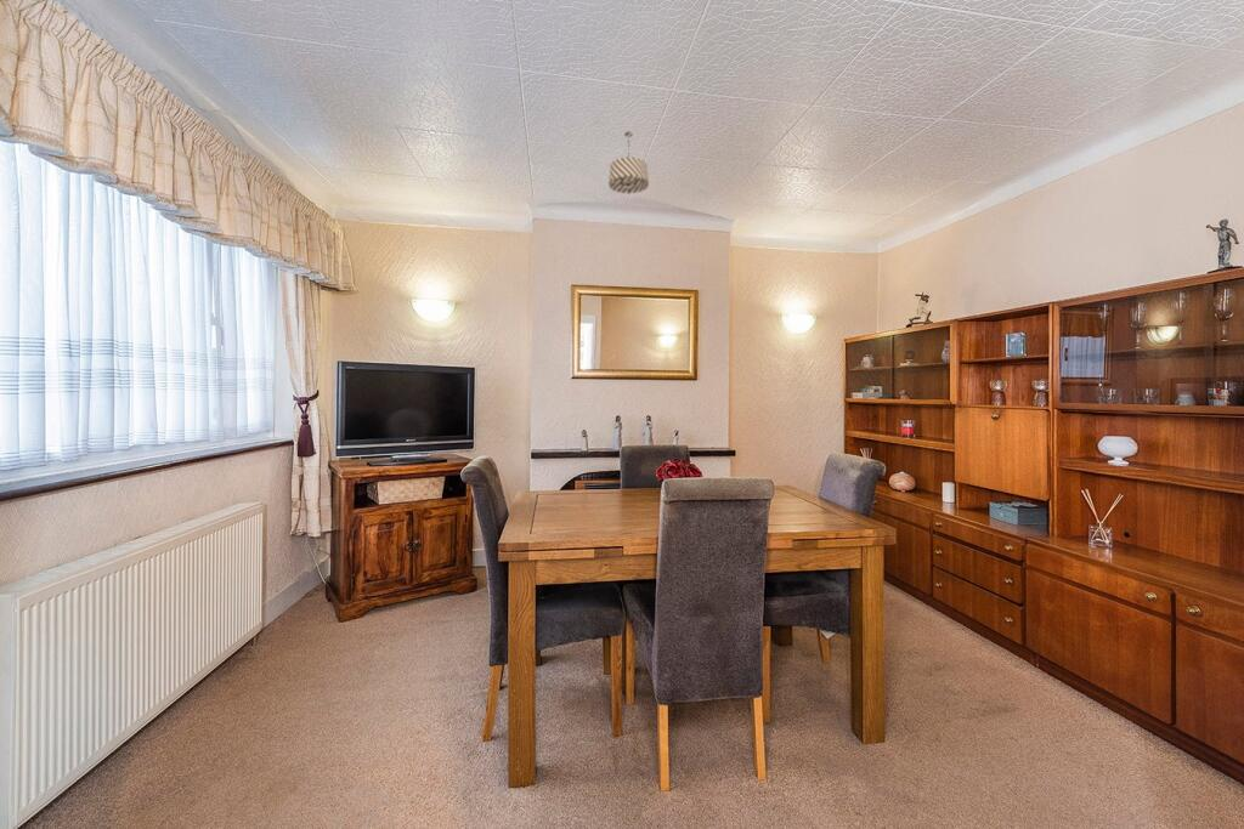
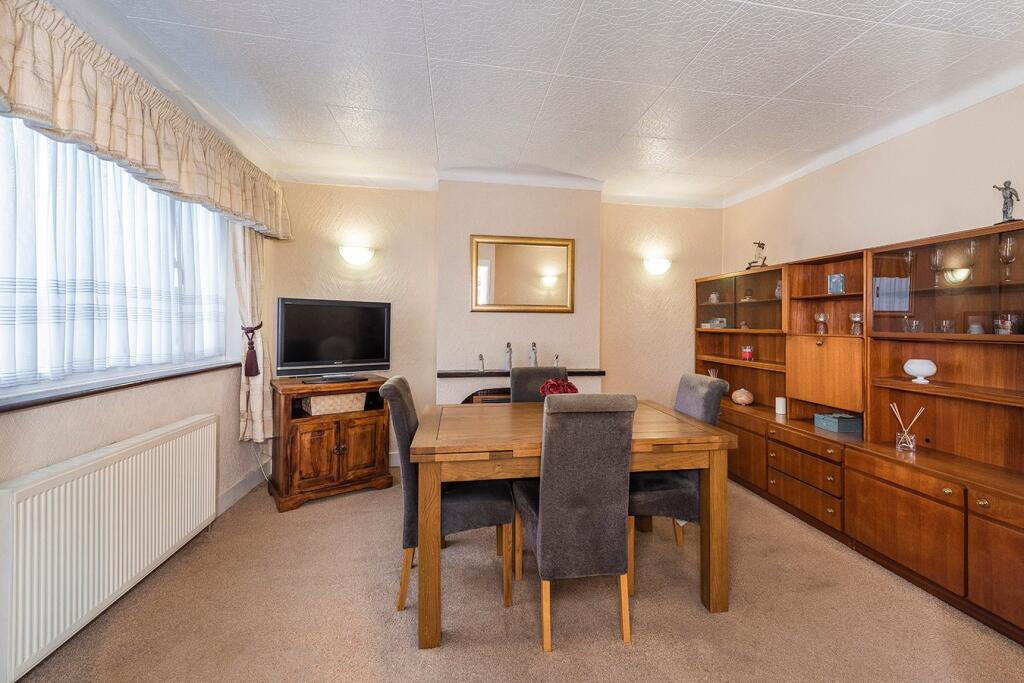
- pendant light [607,131,650,195]
